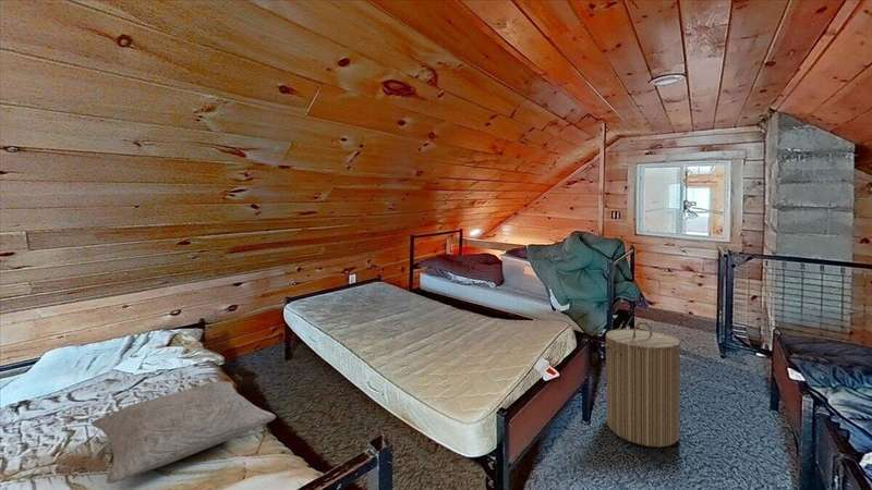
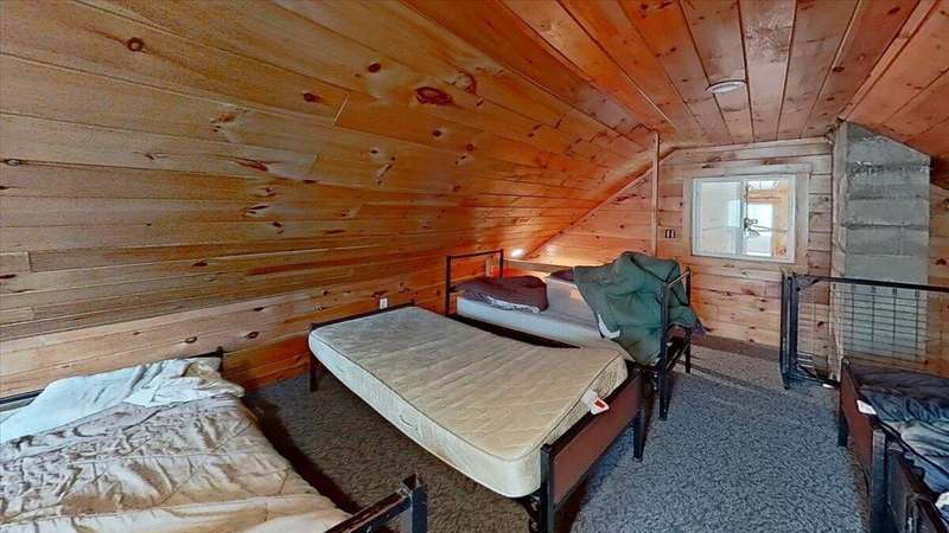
- laundry hamper [603,321,681,448]
- pillow [90,380,277,485]
